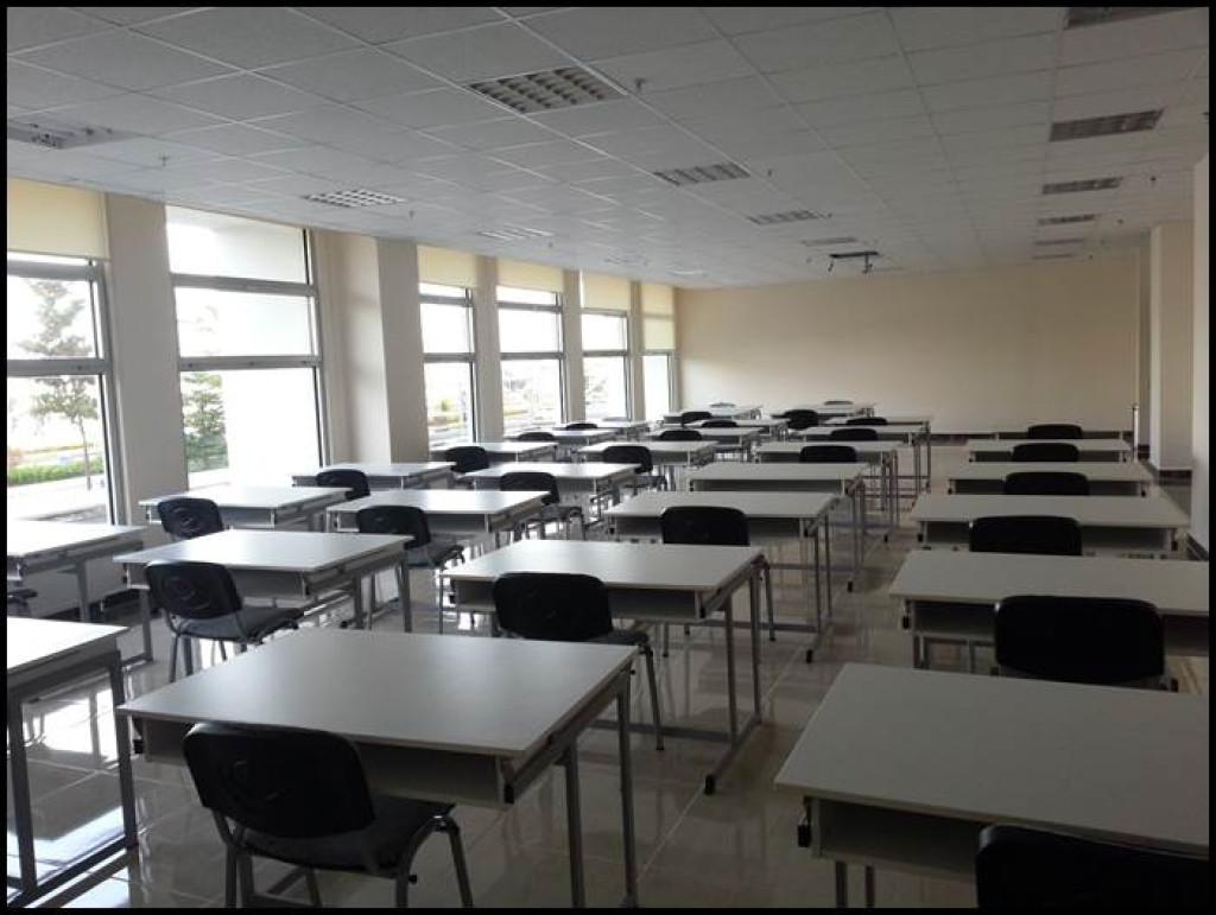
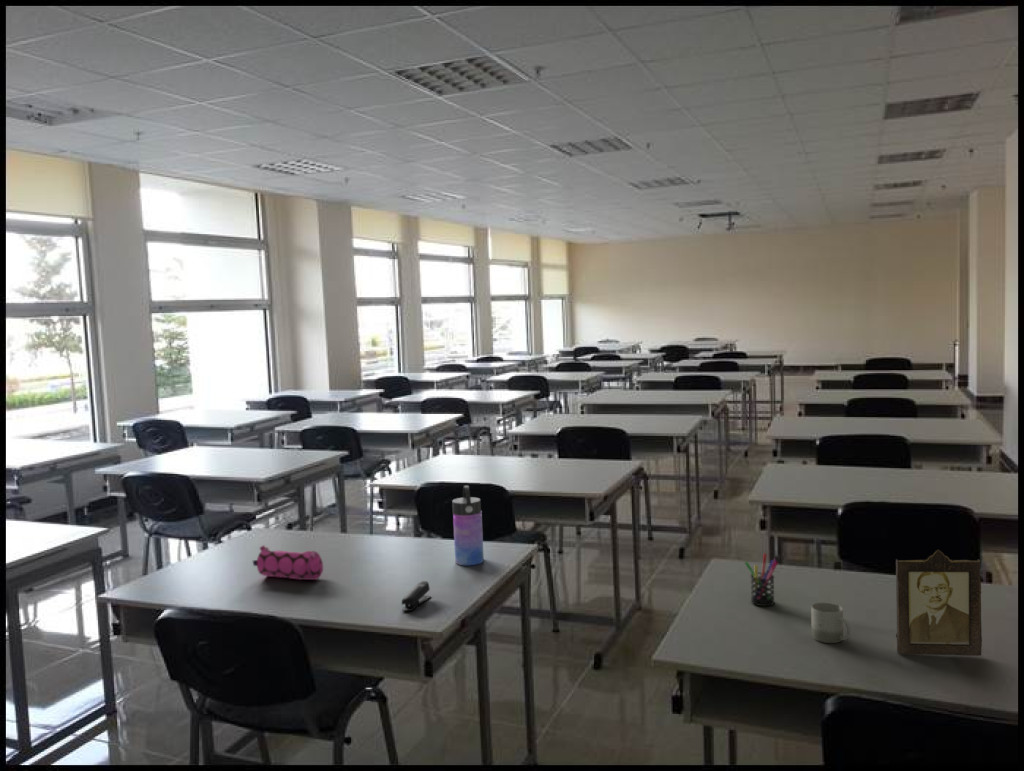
+ water bottle [451,485,485,566]
+ pen holder [744,552,779,607]
+ pencil case [252,544,324,581]
+ cup [810,601,852,644]
+ stapler [400,580,432,612]
+ photo frame [895,549,983,657]
